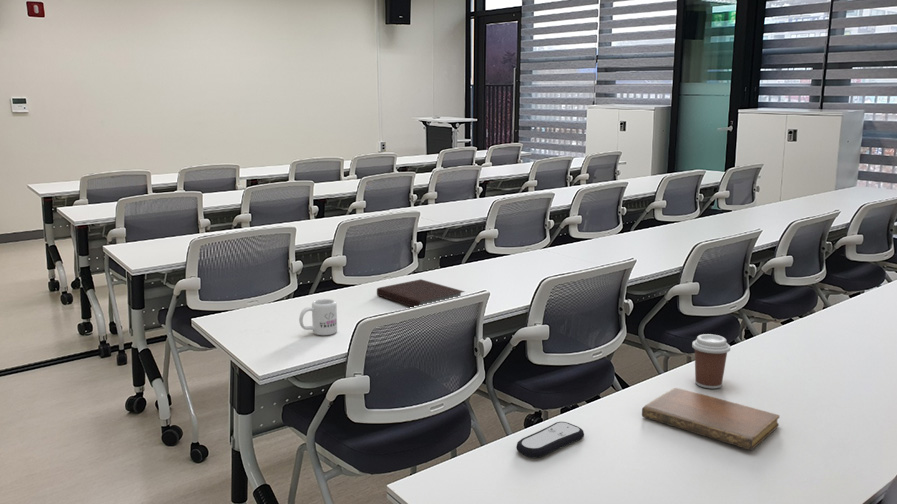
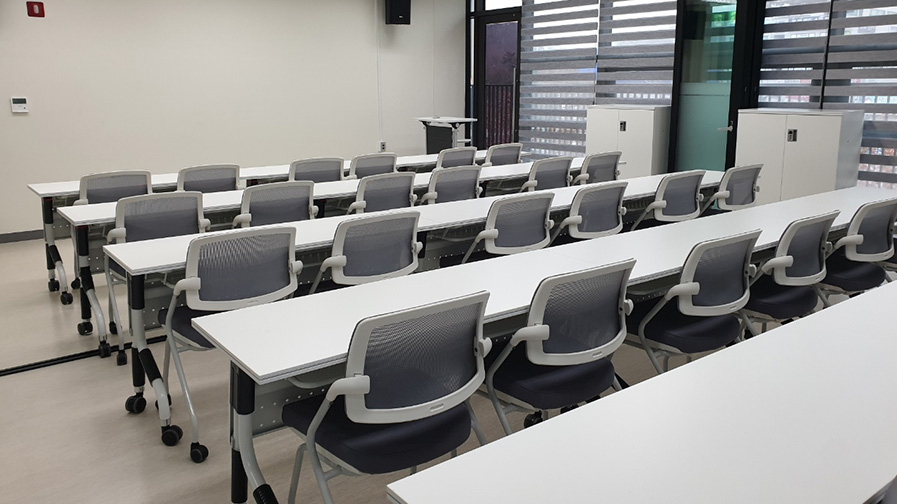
- notebook [641,387,780,451]
- remote control [515,421,585,459]
- mug [298,298,338,336]
- coffee cup [691,333,731,390]
- notebook [376,278,466,308]
